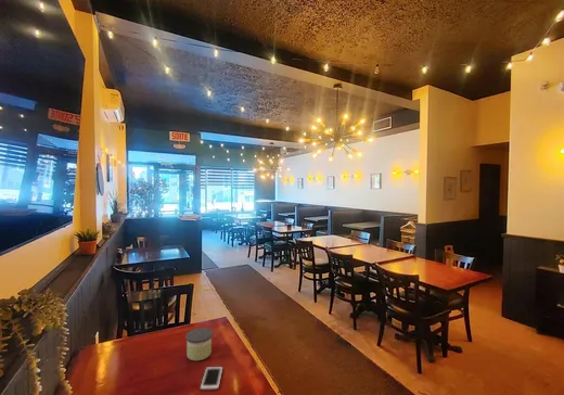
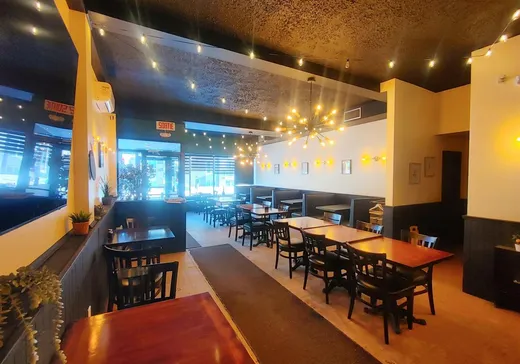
- candle [184,327,214,361]
- cell phone [198,366,223,392]
